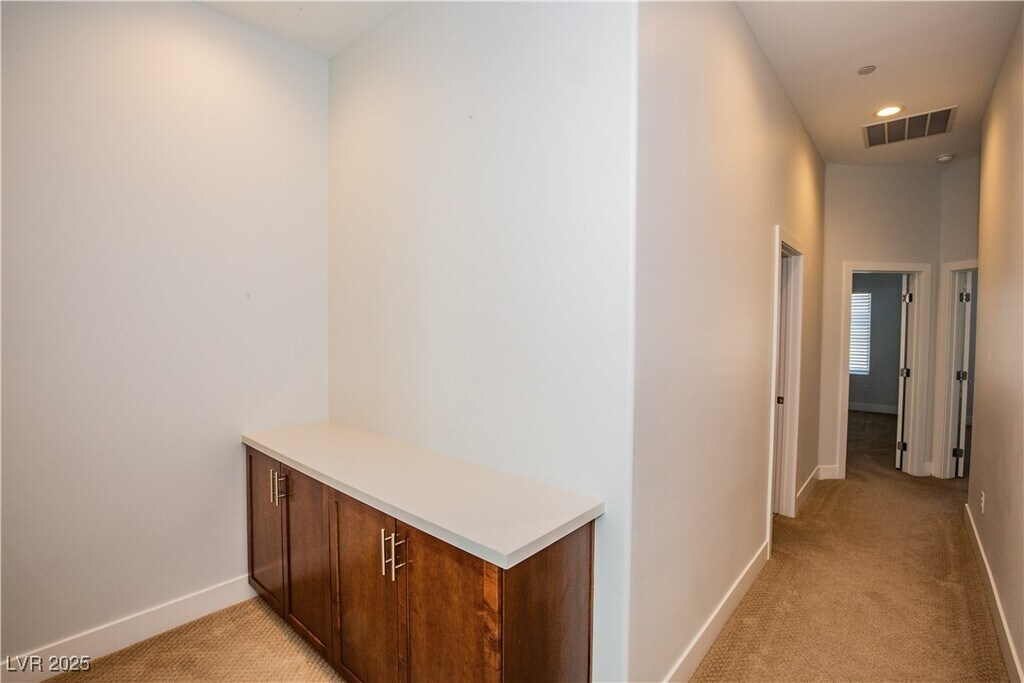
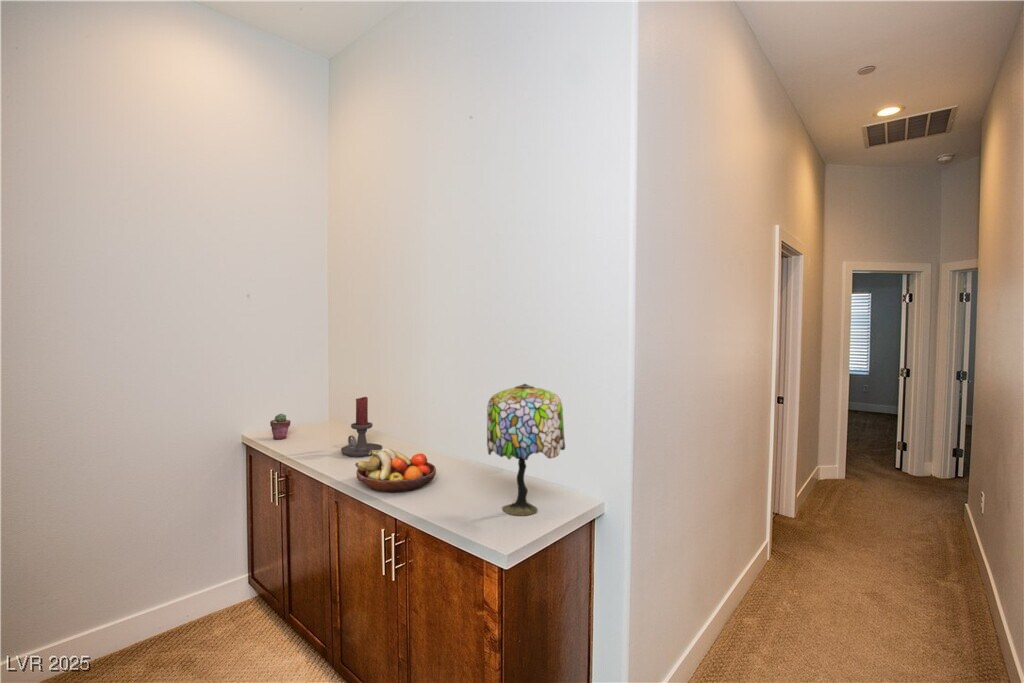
+ fruit bowl [354,447,437,493]
+ potted succulent [269,413,291,440]
+ table lamp [486,383,566,517]
+ candle holder [340,396,383,457]
